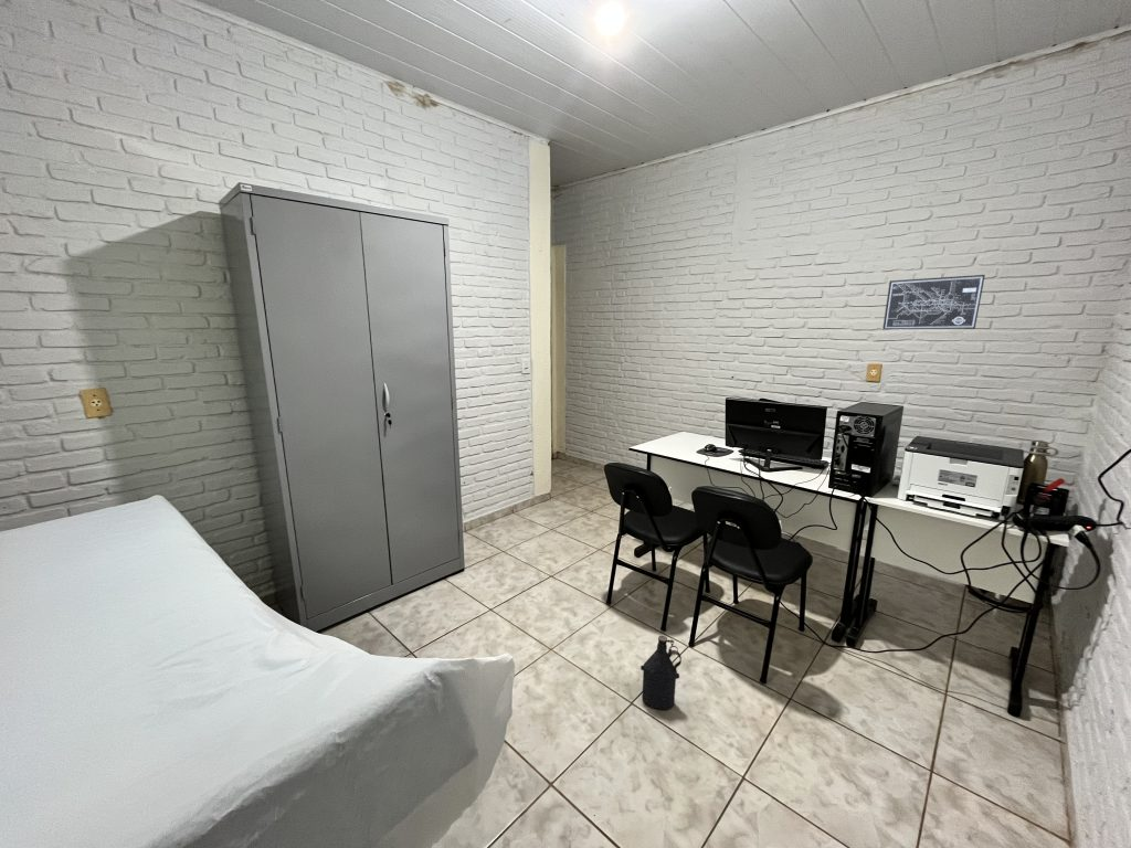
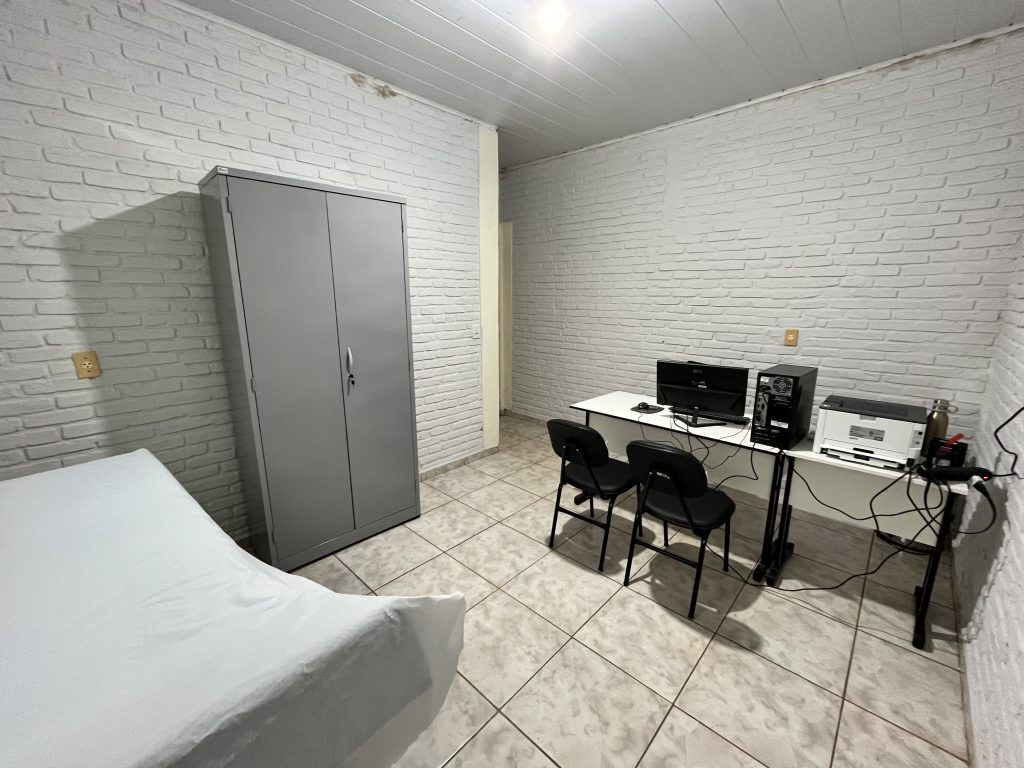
- bottle [640,635,683,711]
- wall art [881,274,986,330]
